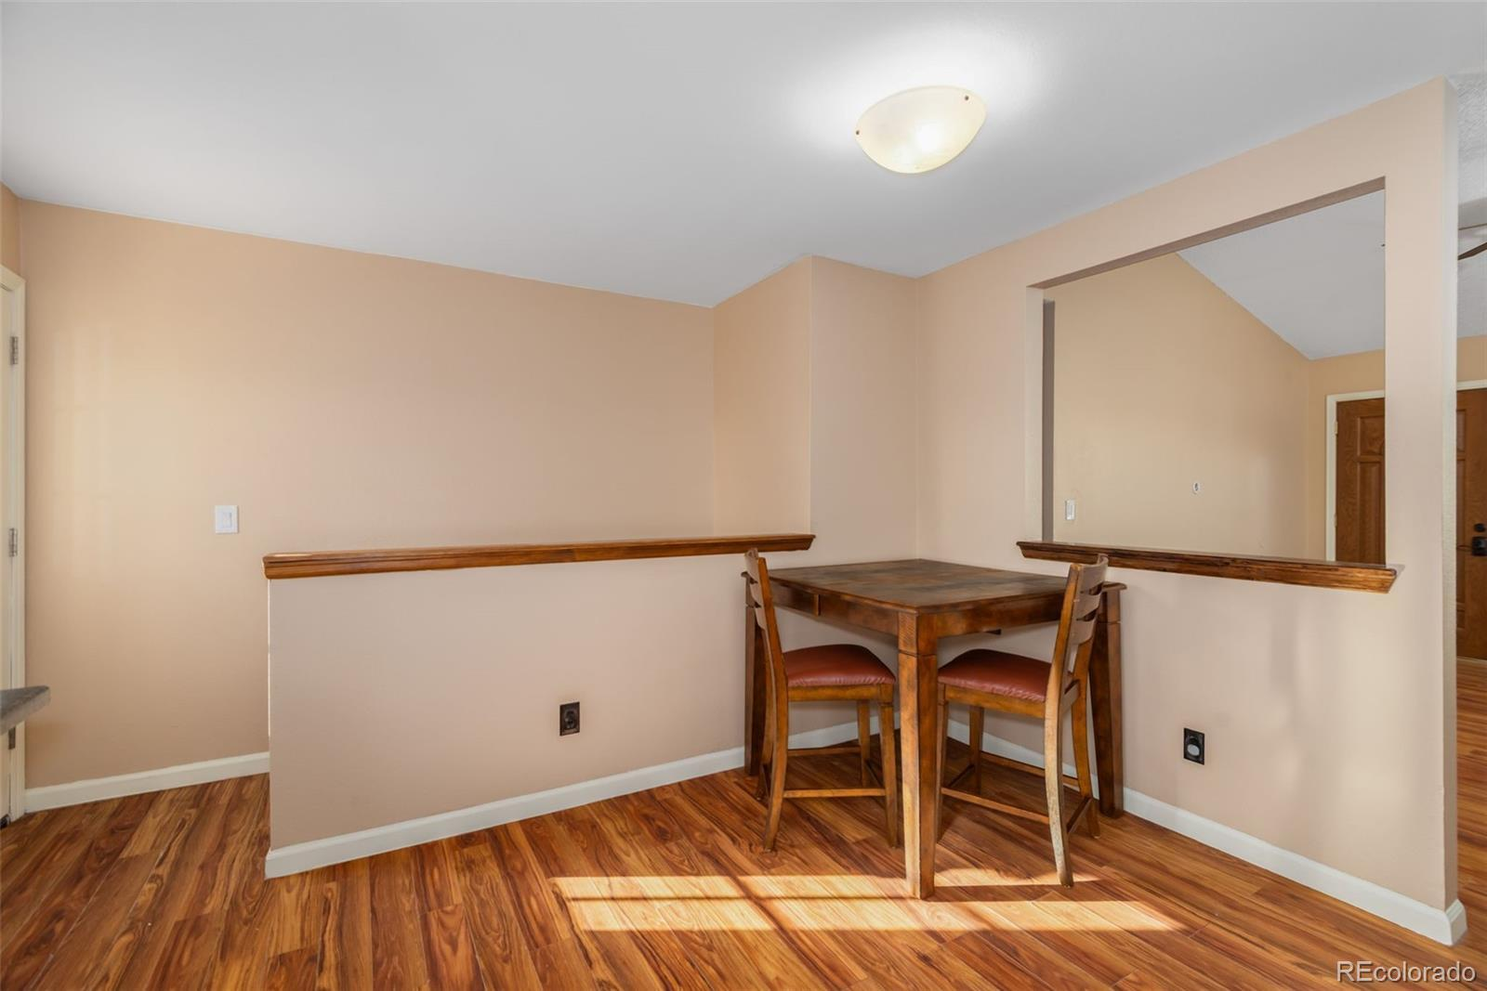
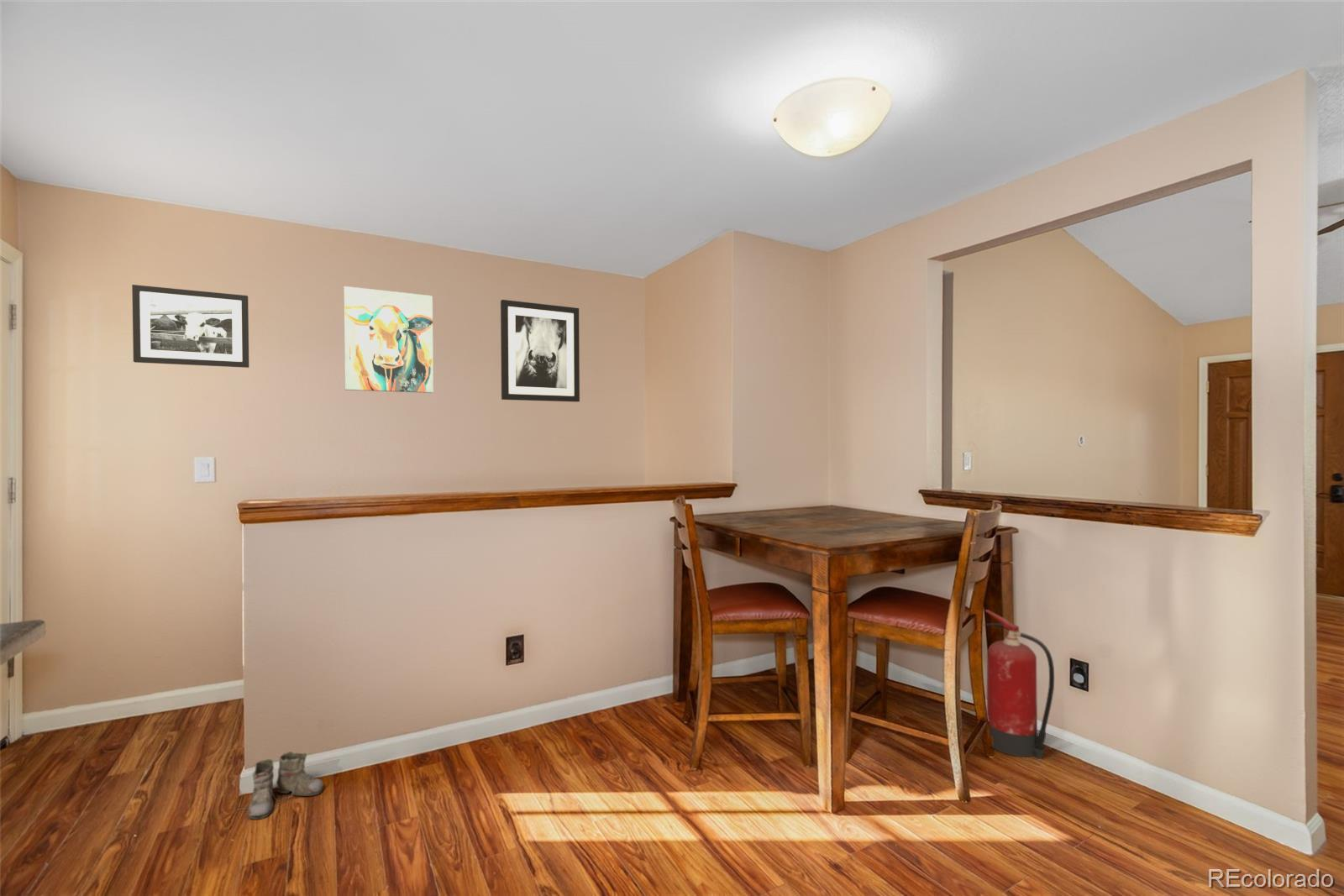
+ wall art [500,299,580,403]
+ boots [235,751,324,820]
+ fire extinguisher [983,609,1055,760]
+ wall art [344,286,434,394]
+ picture frame [131,284,249,369]
